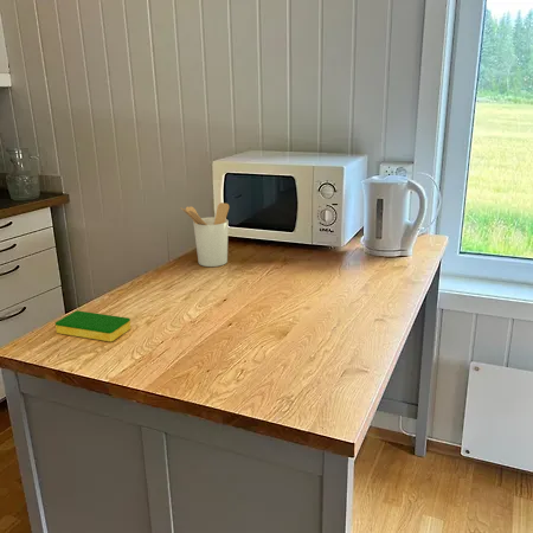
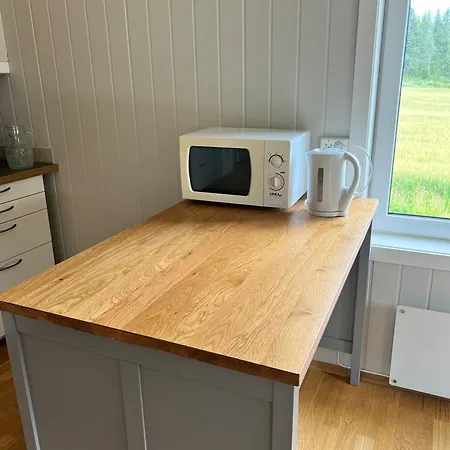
- dish sponge [54,309,131,342]
- utensil holder [179,201,230,268]
